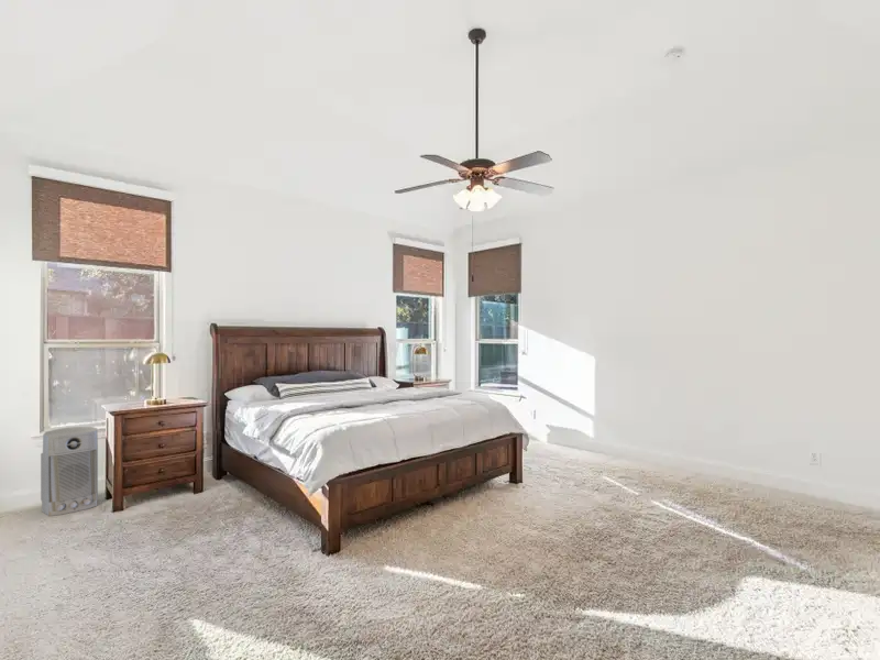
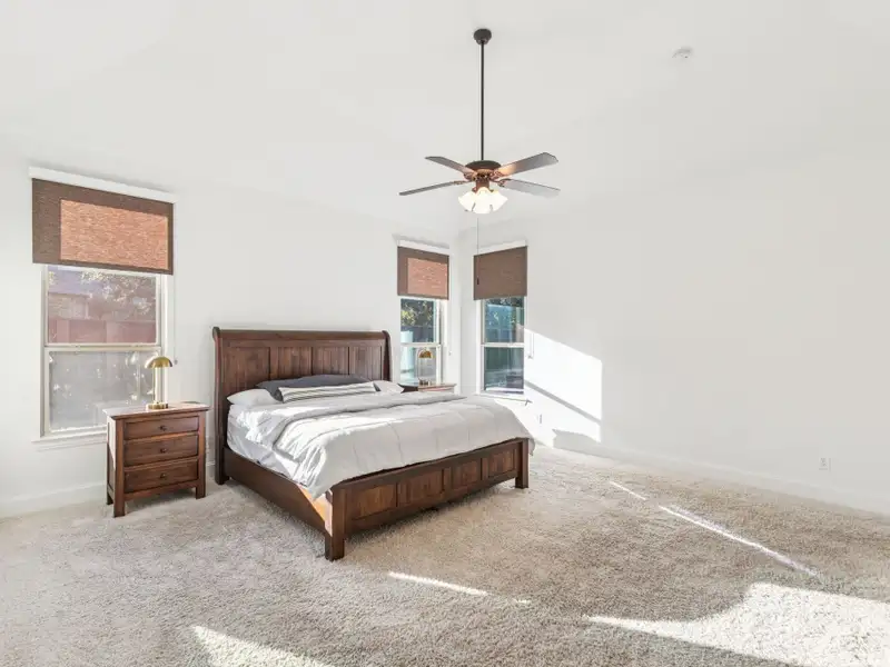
- air purifier [40,426,99,517]
